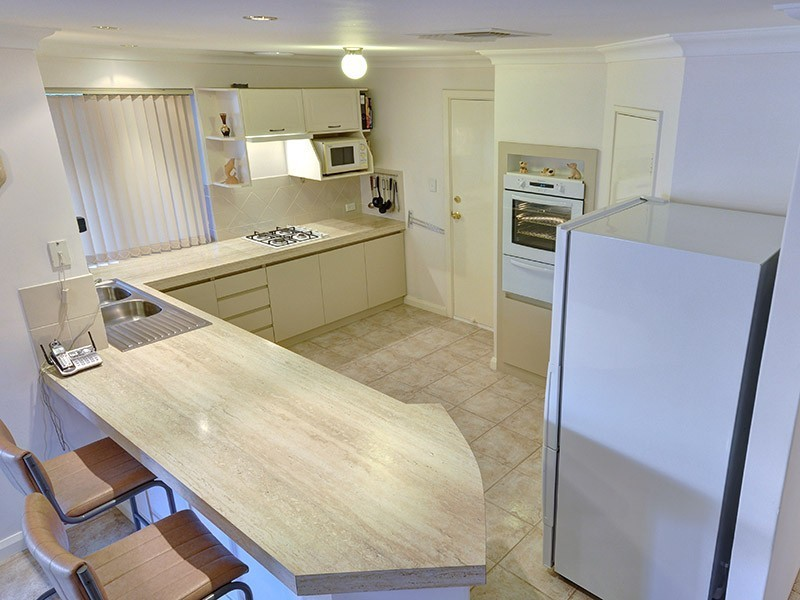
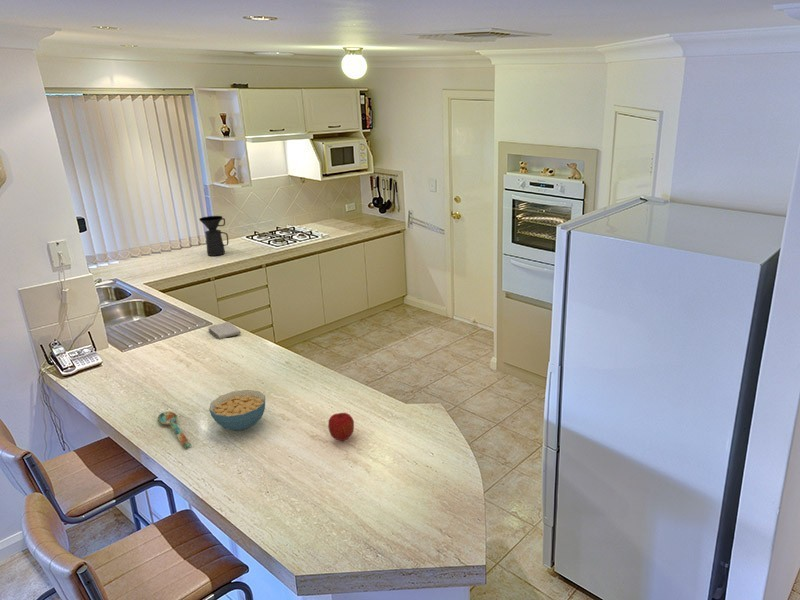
+ spoon [157,410,192,449]
+ washcloth [207,321,242,340]
+ fruit [327,412,355,442]
+ coffee maker [198,215,229,257]
+ cereal bowl [208,389,266,431]
